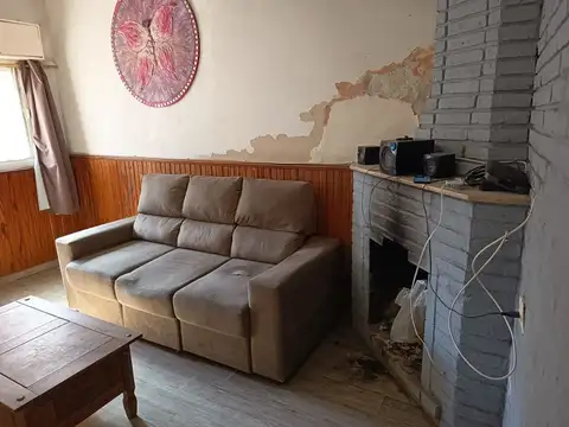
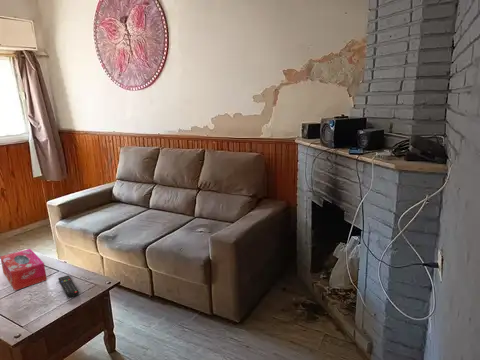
+ tissue box [0,248,48,291]
+ remote control [57,274,80,298]
